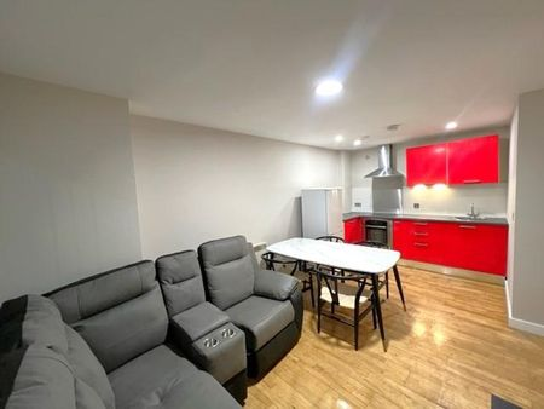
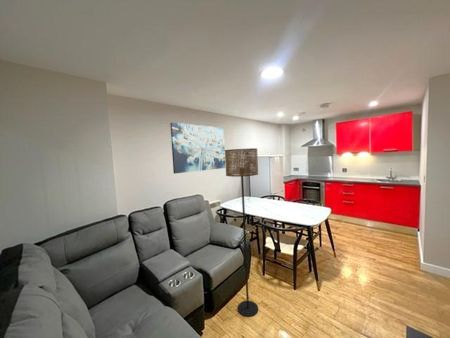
+ wall art [169,122,226,175]
+ floor lamp [225,147,259,317]
